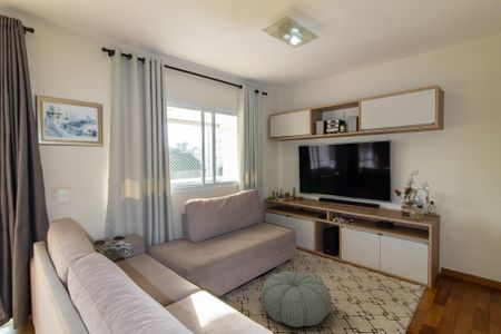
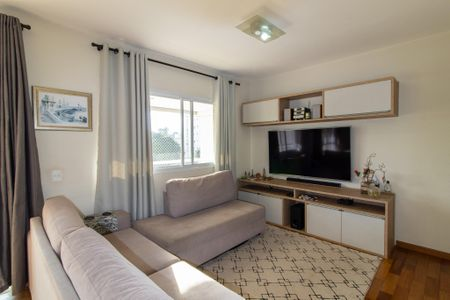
- pouf [259,271,333,328]
